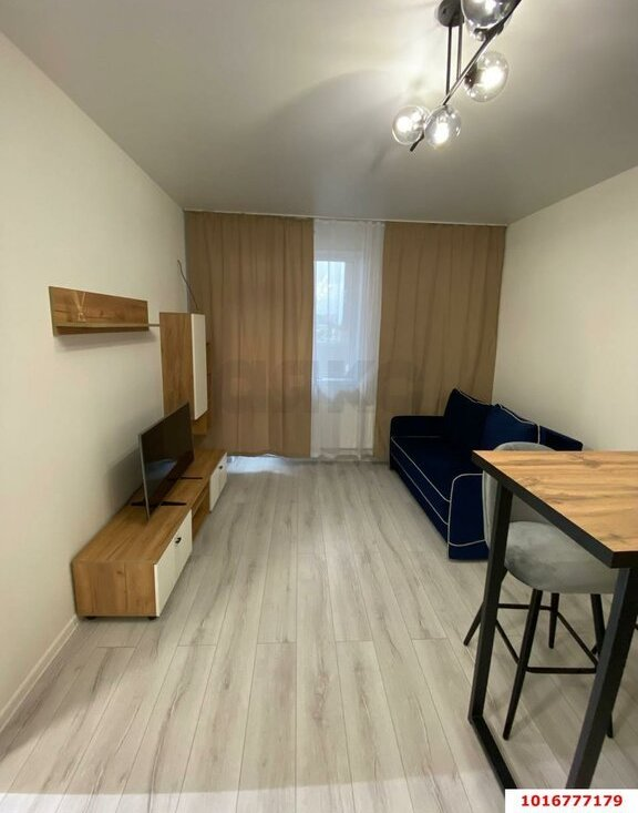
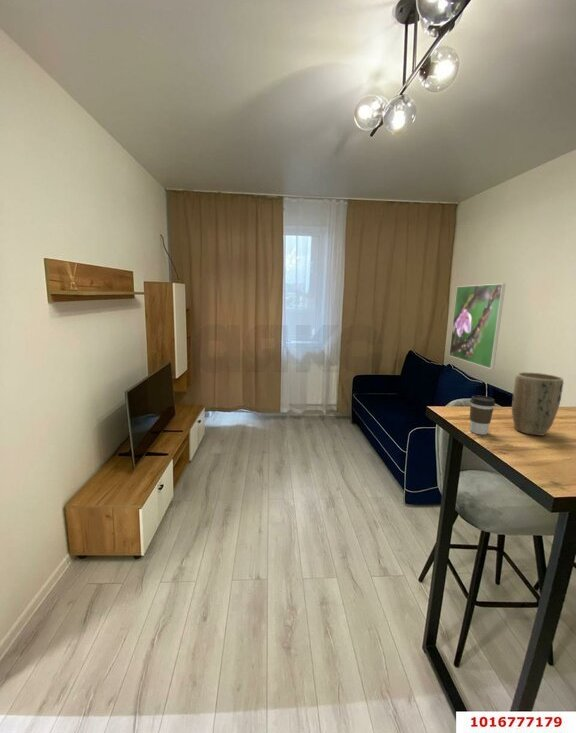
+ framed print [448,283,507,370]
+ plant pot [511,371,564,436]
+ coffee cup [469,395,496,435]
